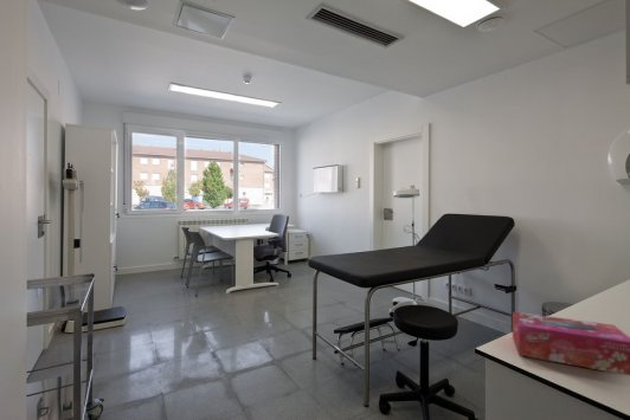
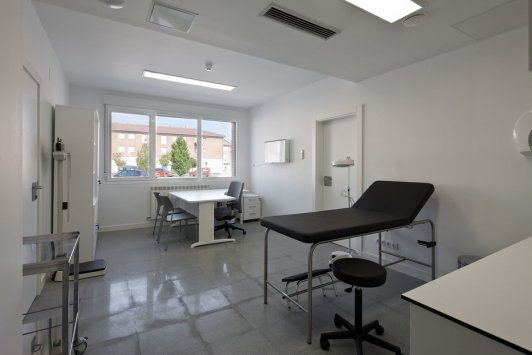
- tissue box [512,311,630,376]
